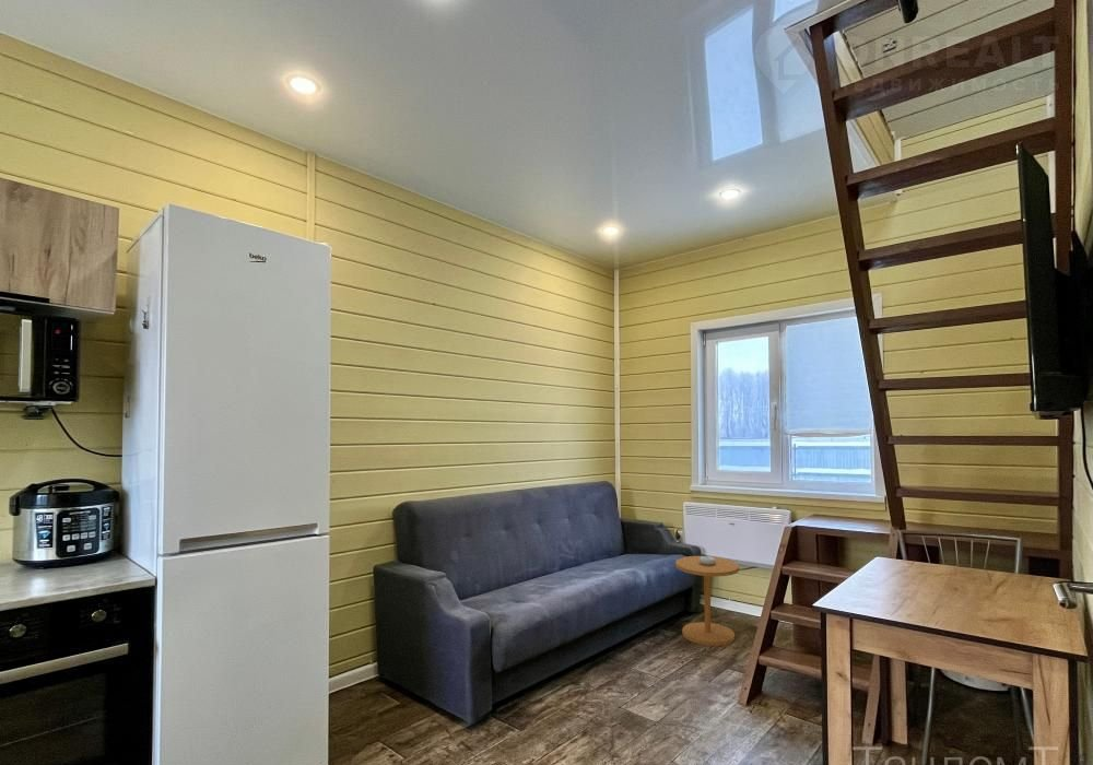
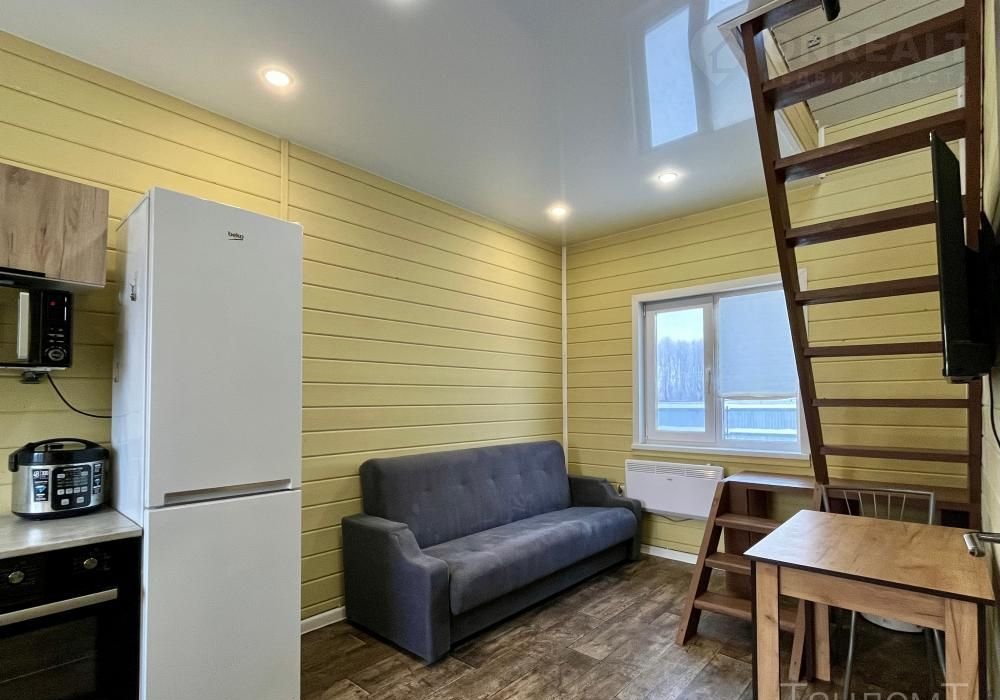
- side table [674,555,740,647]
